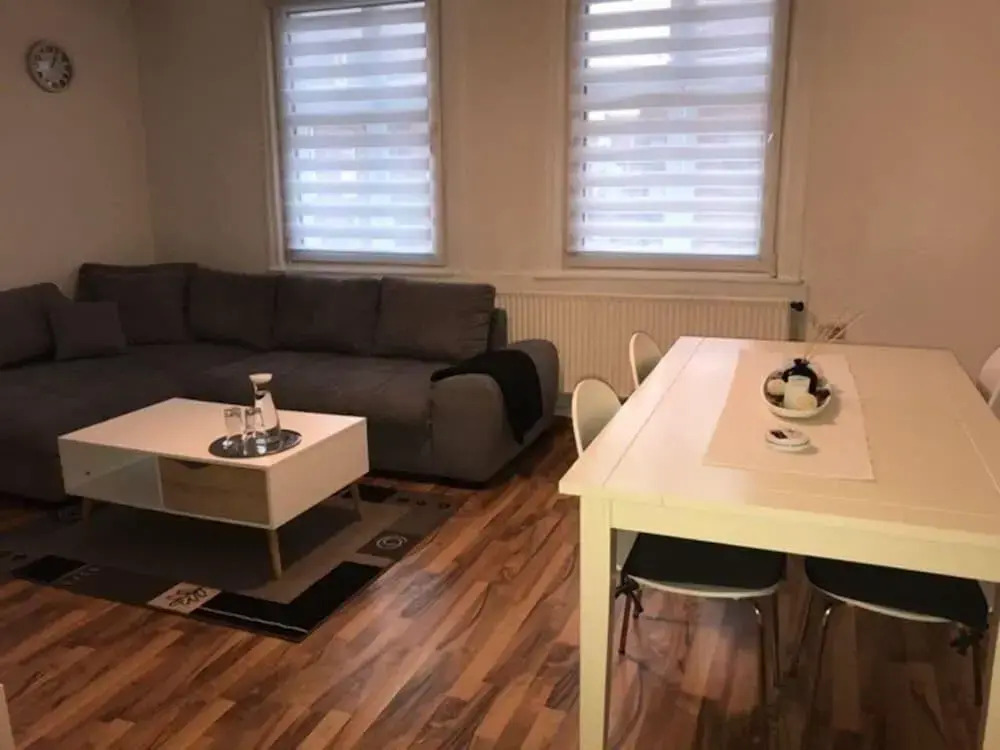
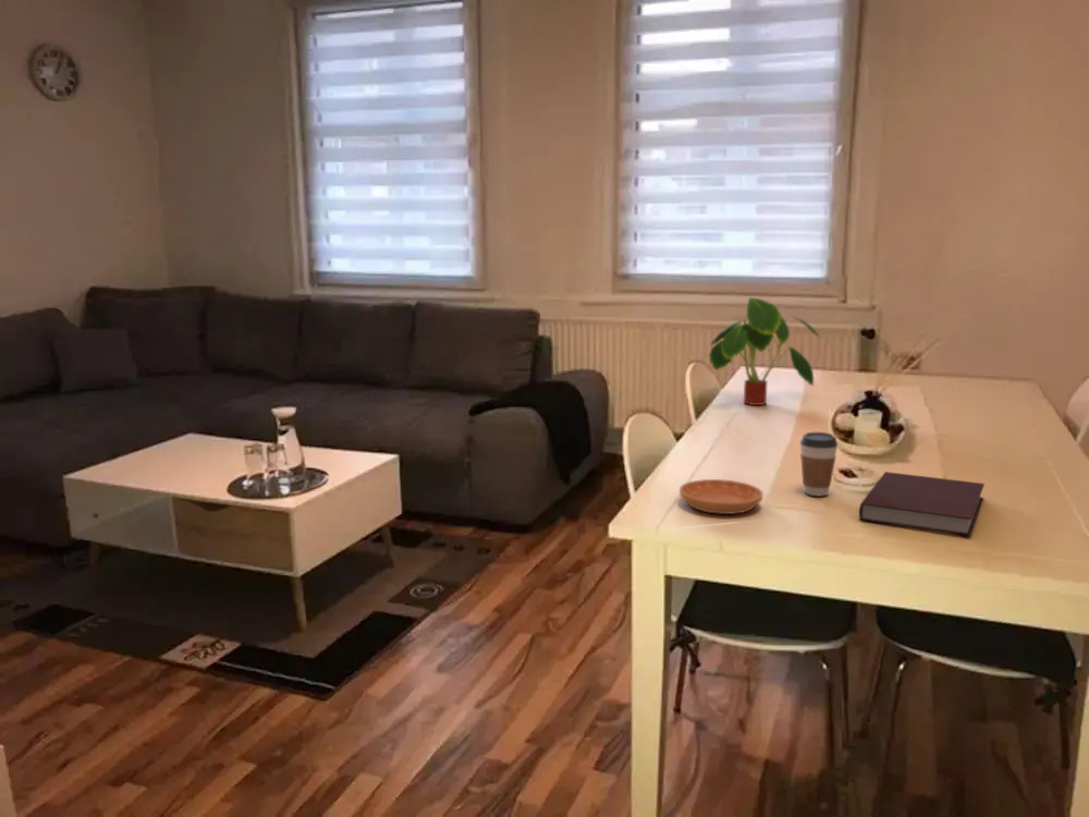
+ plant [708,296,821,406]
+ saucer [678,478,764,515]
+ coffee cup [799,431,839,497]
+ notebook [858,471,986,536]
